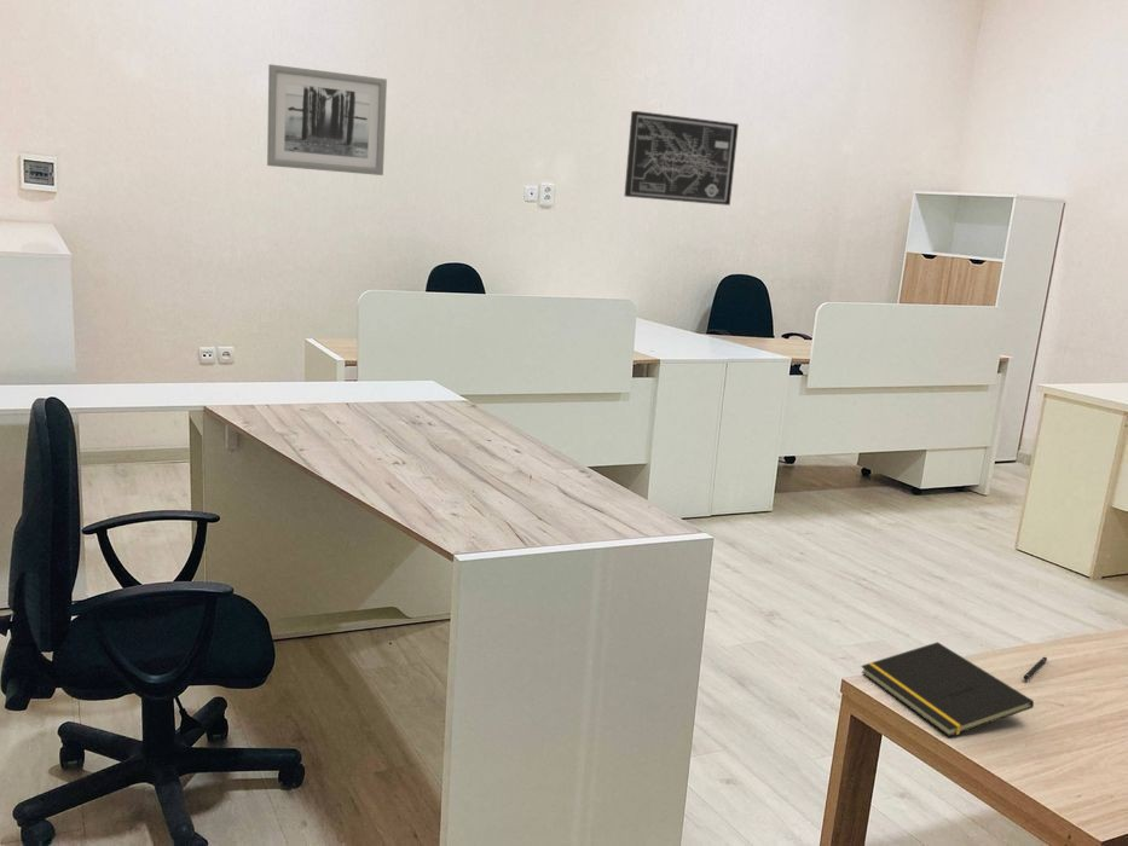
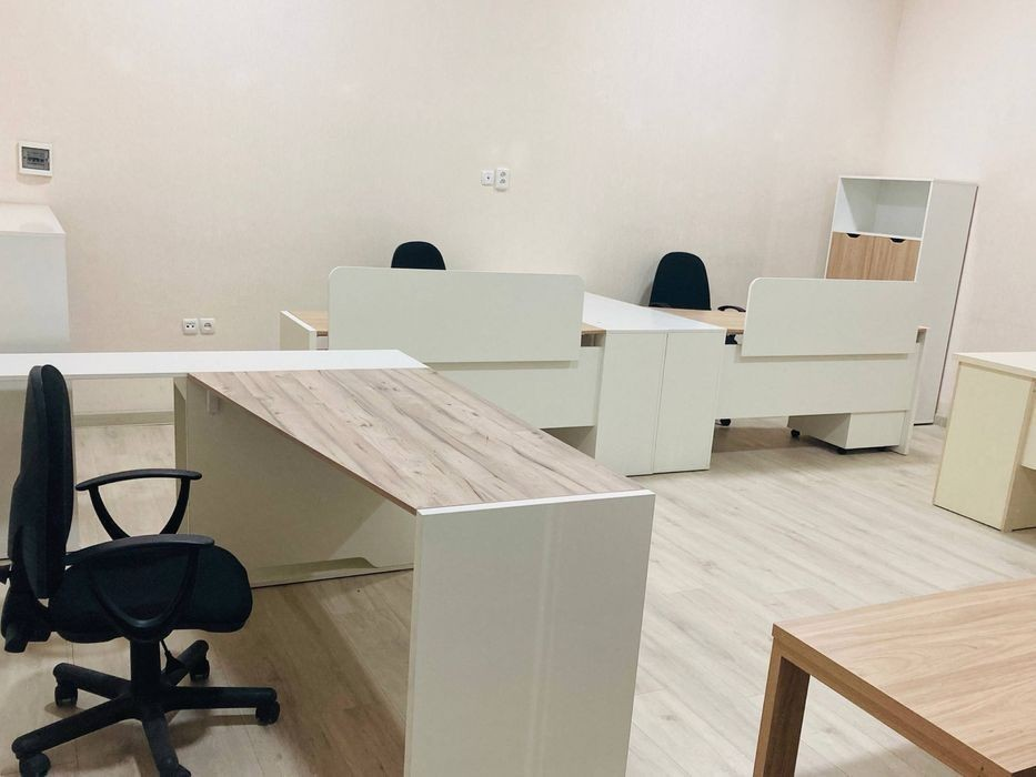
- notepad [860,641,1035,738]
- wall art [624,110,740,207]
- pen [1023,656,1048,680]
- wall art [266,63,388,176]
